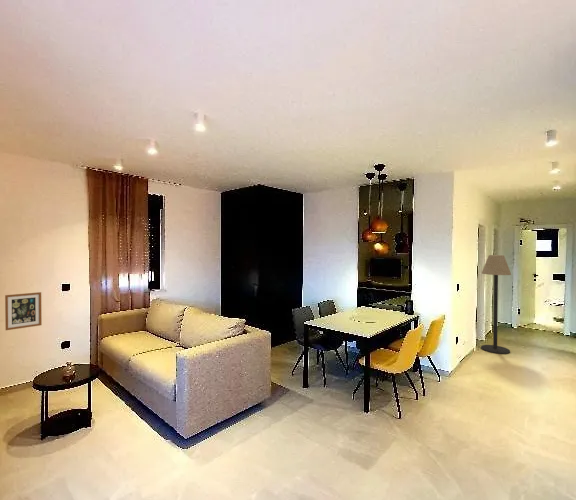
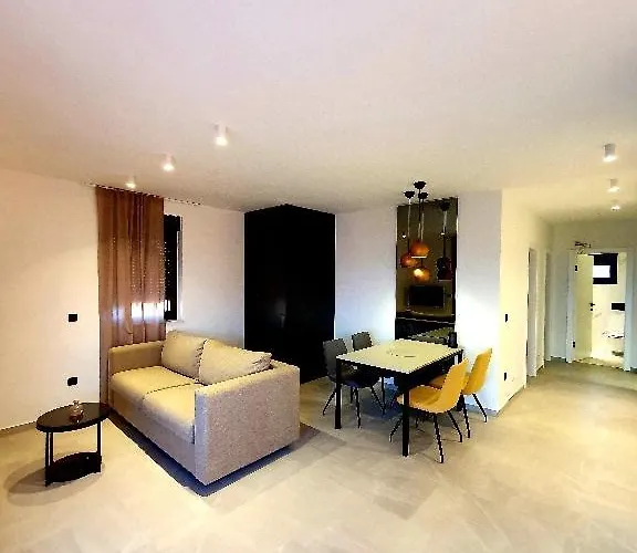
- floor lamp [480,254,512,355]
- wall art [4,291,43,331]
